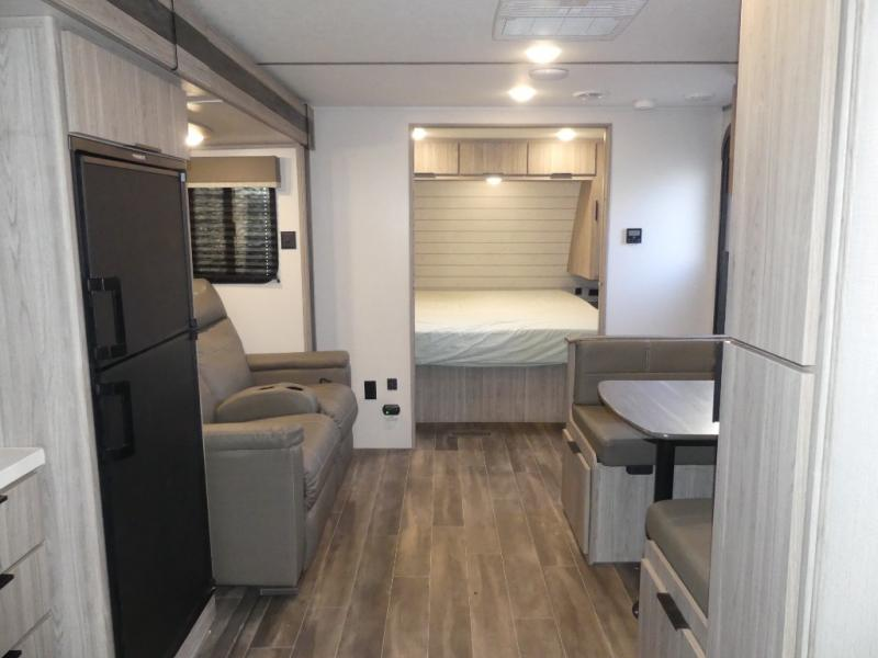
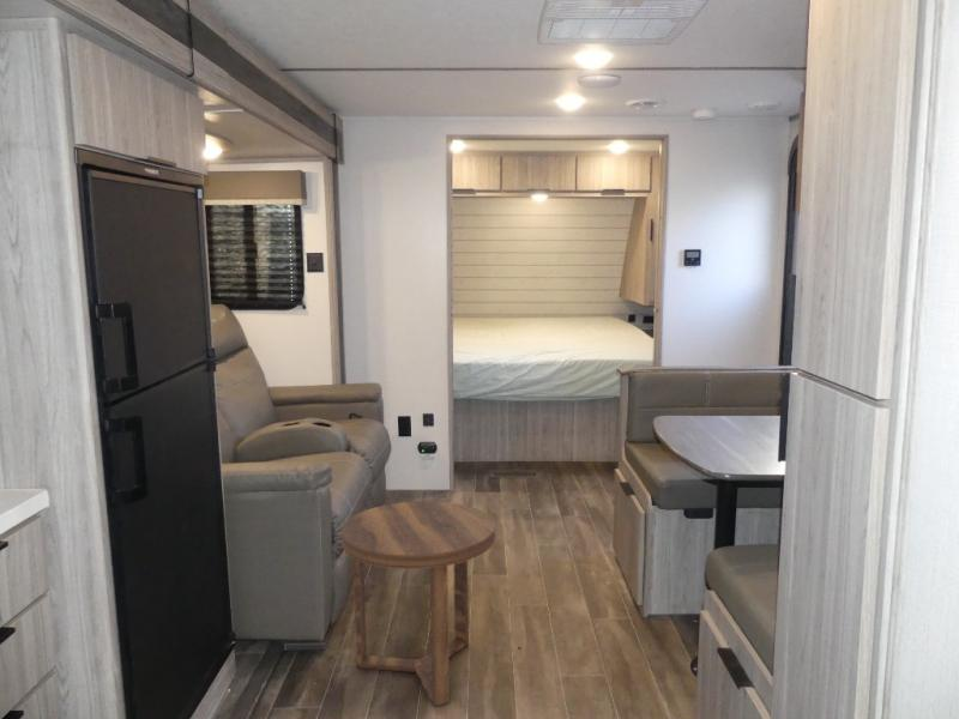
+ side table [340,500,496,707]
